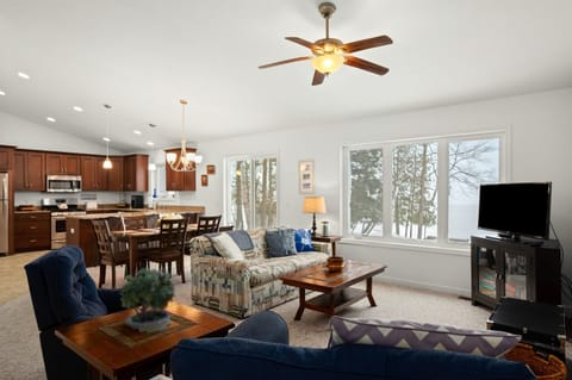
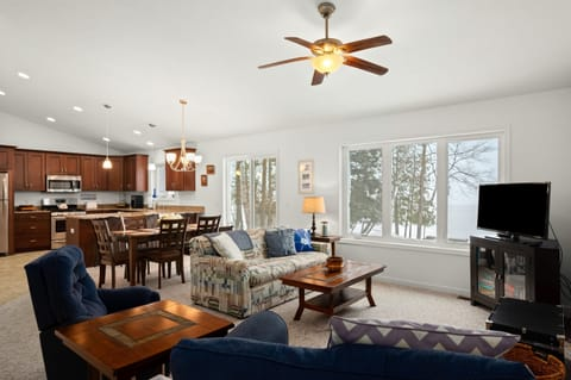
- potted plant [119,260,176,335]
